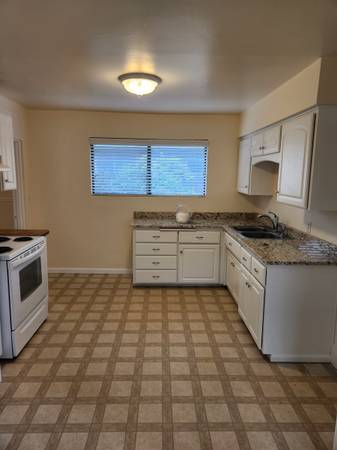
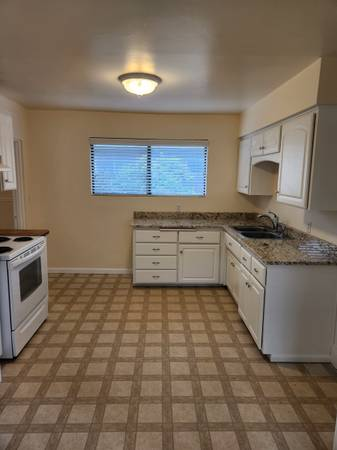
- kettle [175,204,194,224]
